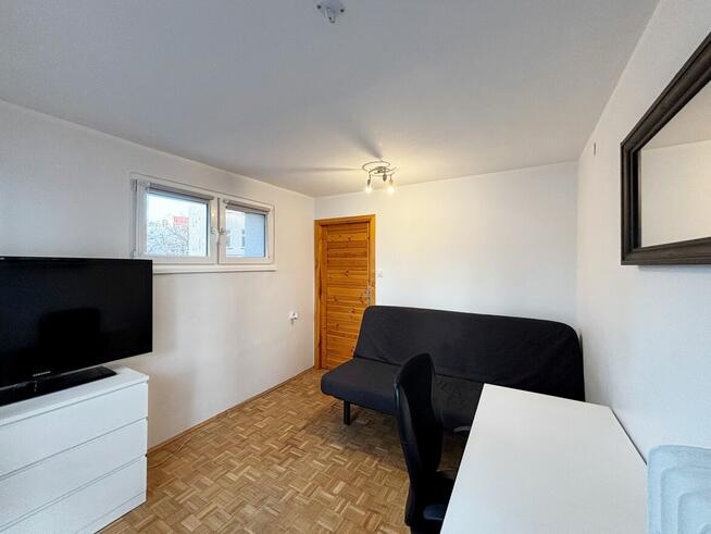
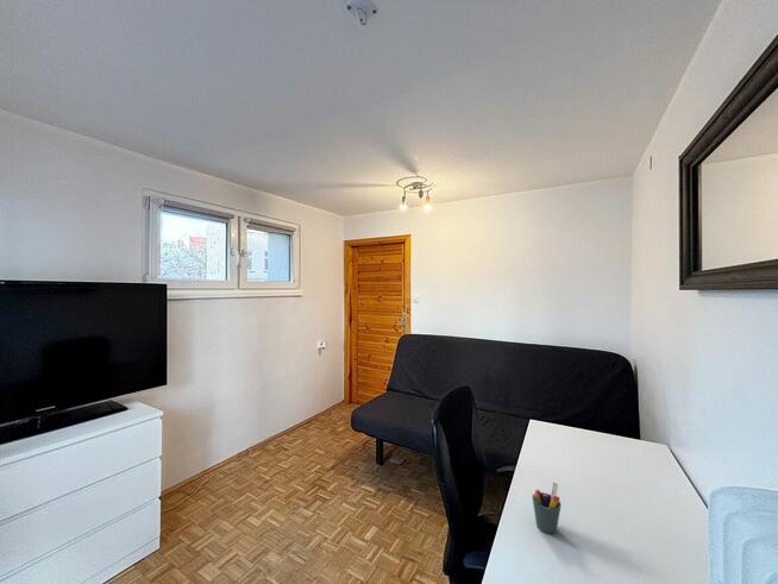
+ pen holder [532,481,563,535]
